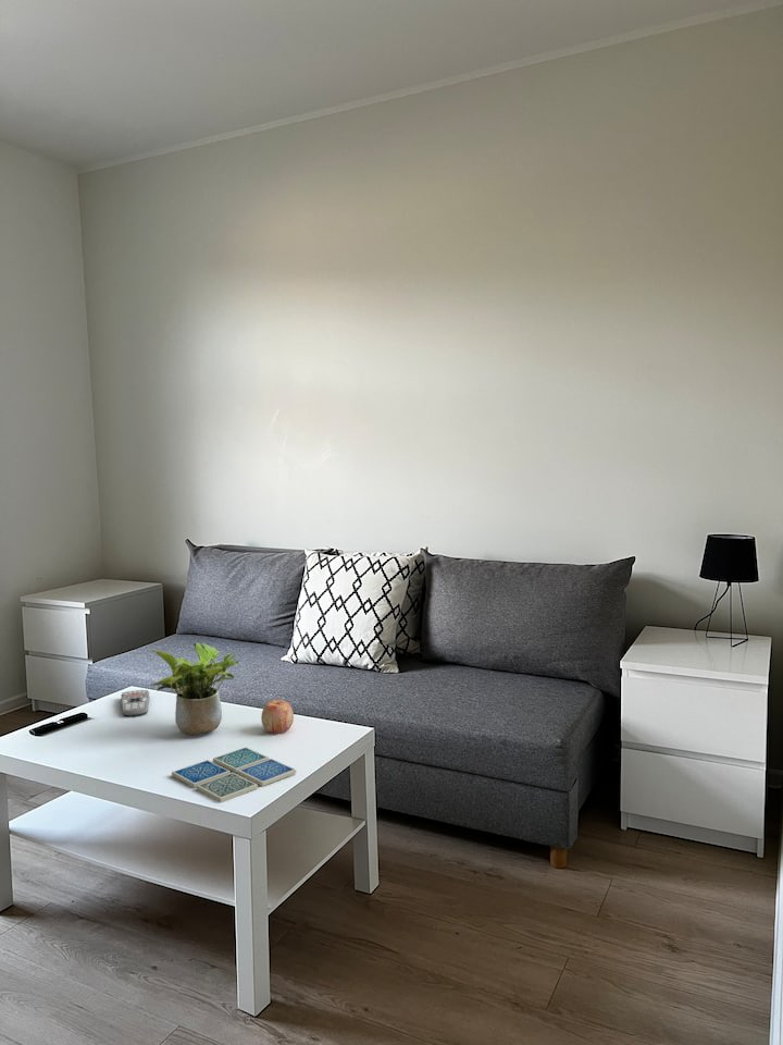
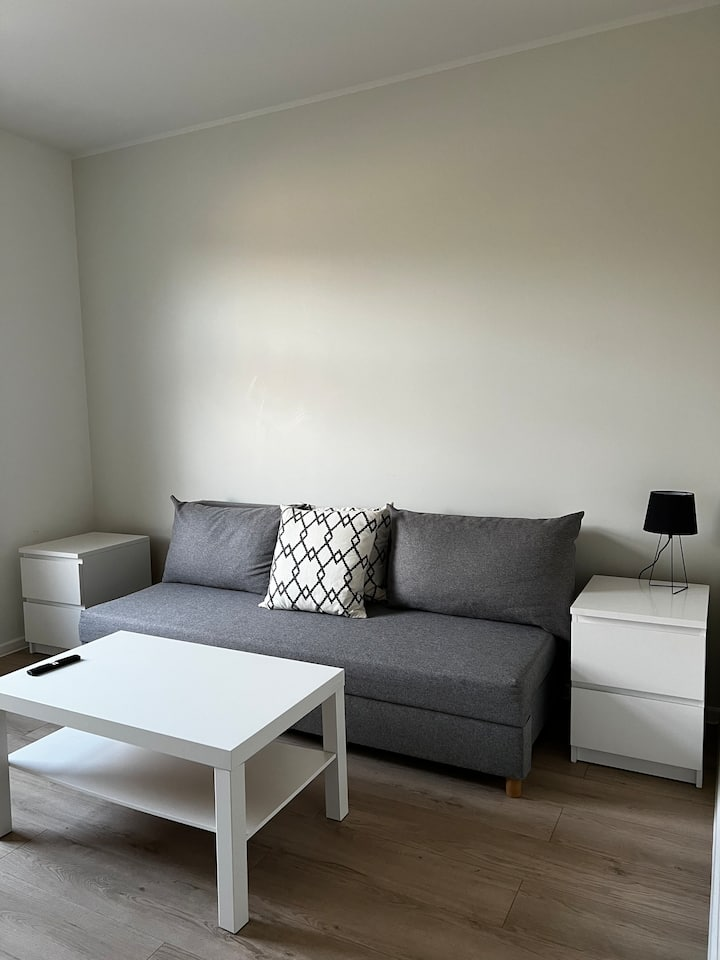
- apple [260,699,295,734]
- drink coaster [171,746,297,803]
- remote control [120,689,151,717]
- potted plant [150,641,240,736]
